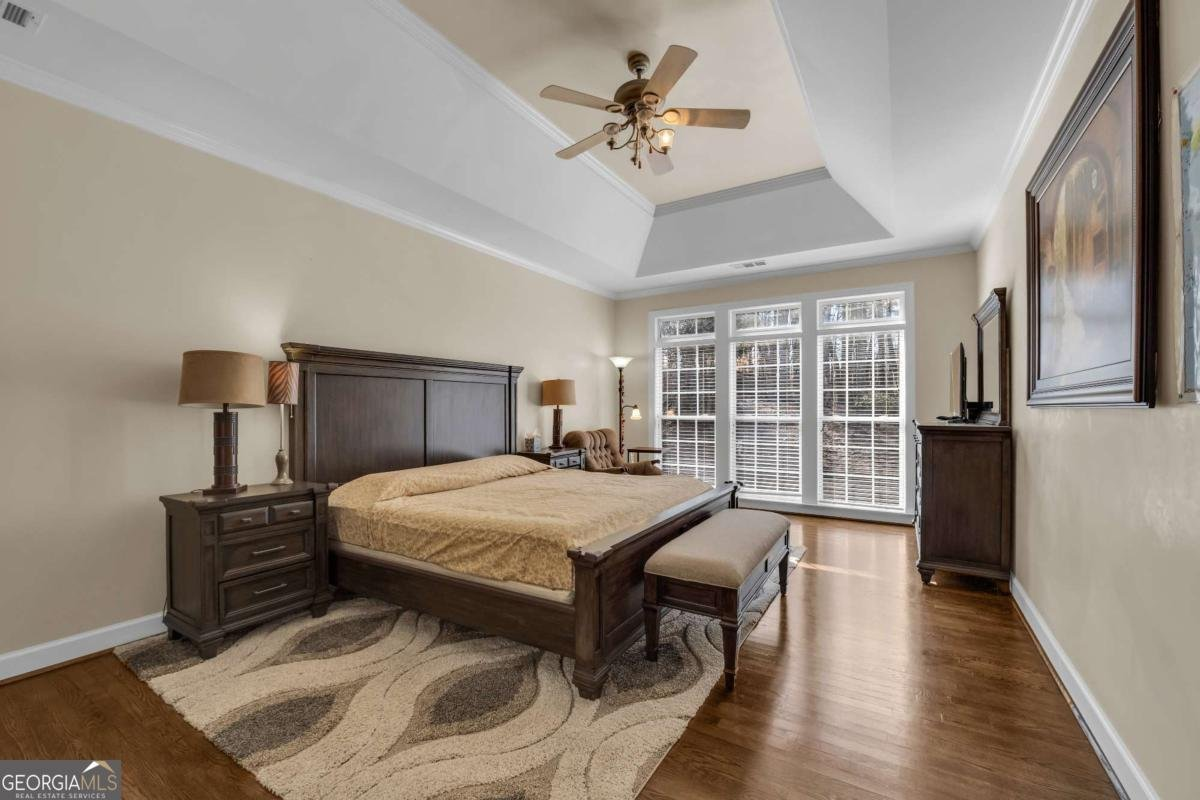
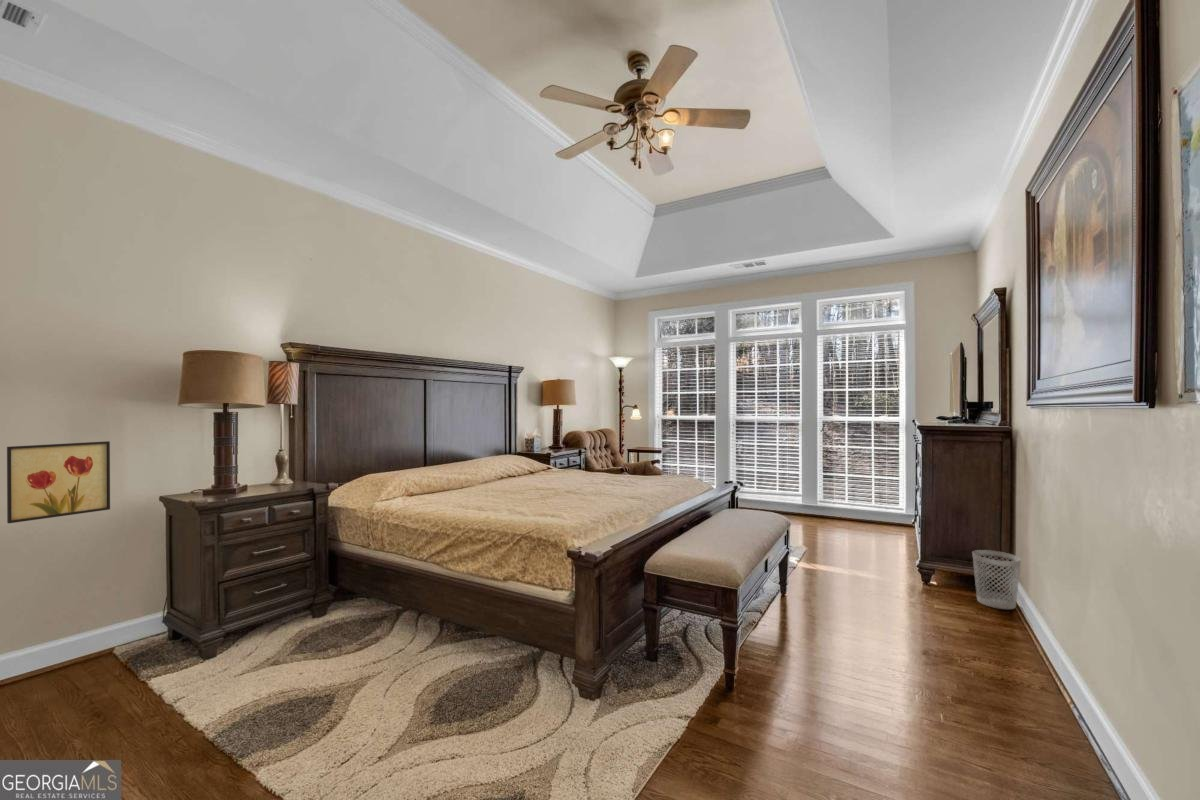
+ wall art [6,440,111,524]
+ wastebasket [971,549,1022,610]
